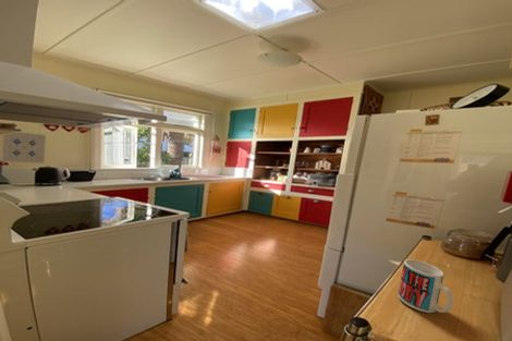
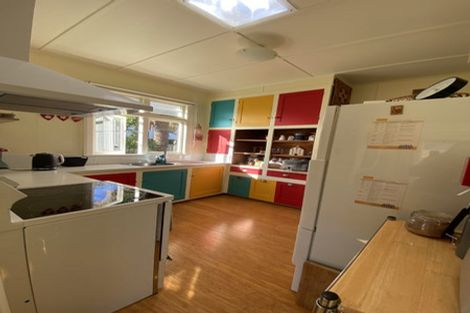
- wall art [1,131,47,165]
- mug [398,258,454,314]
